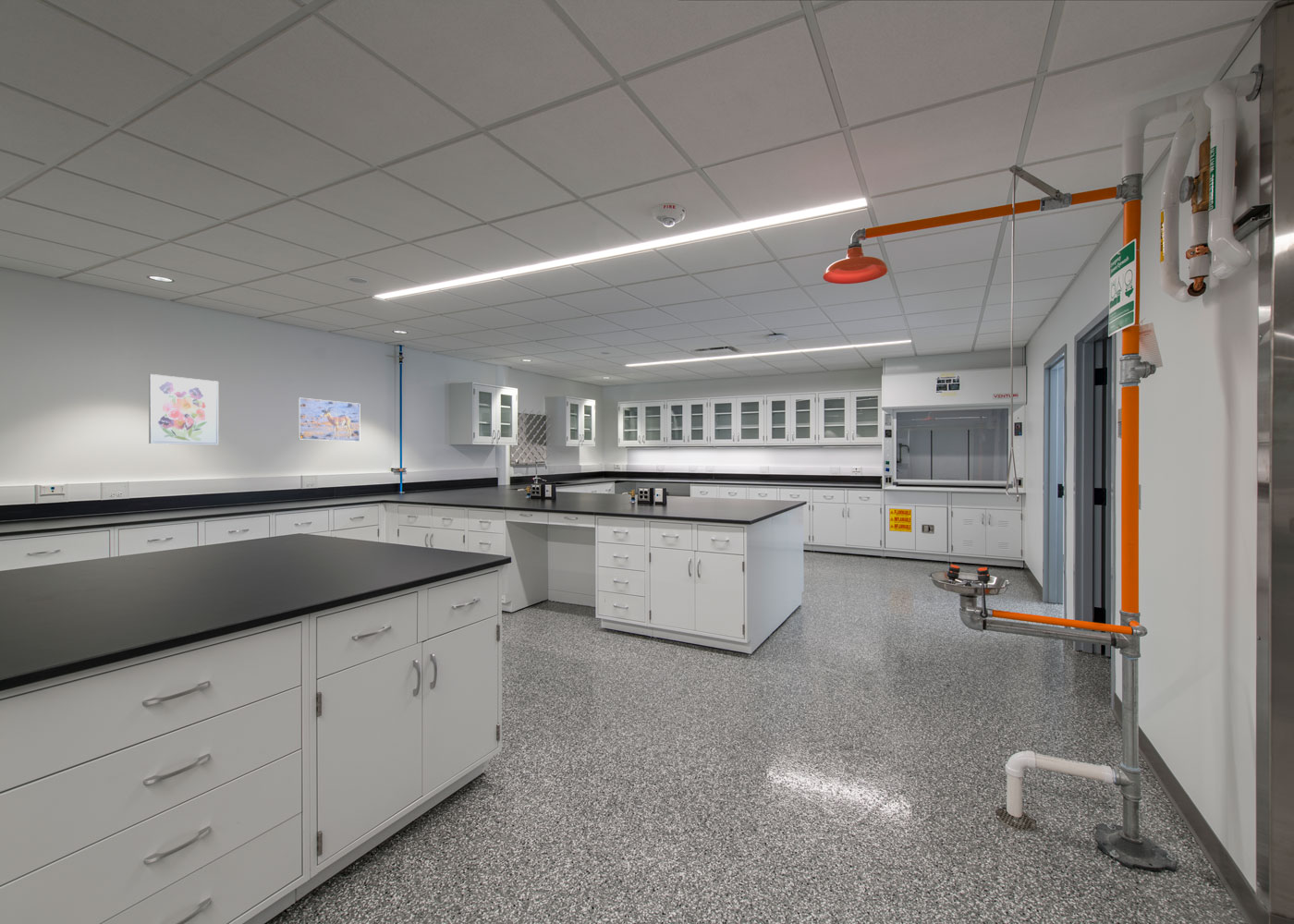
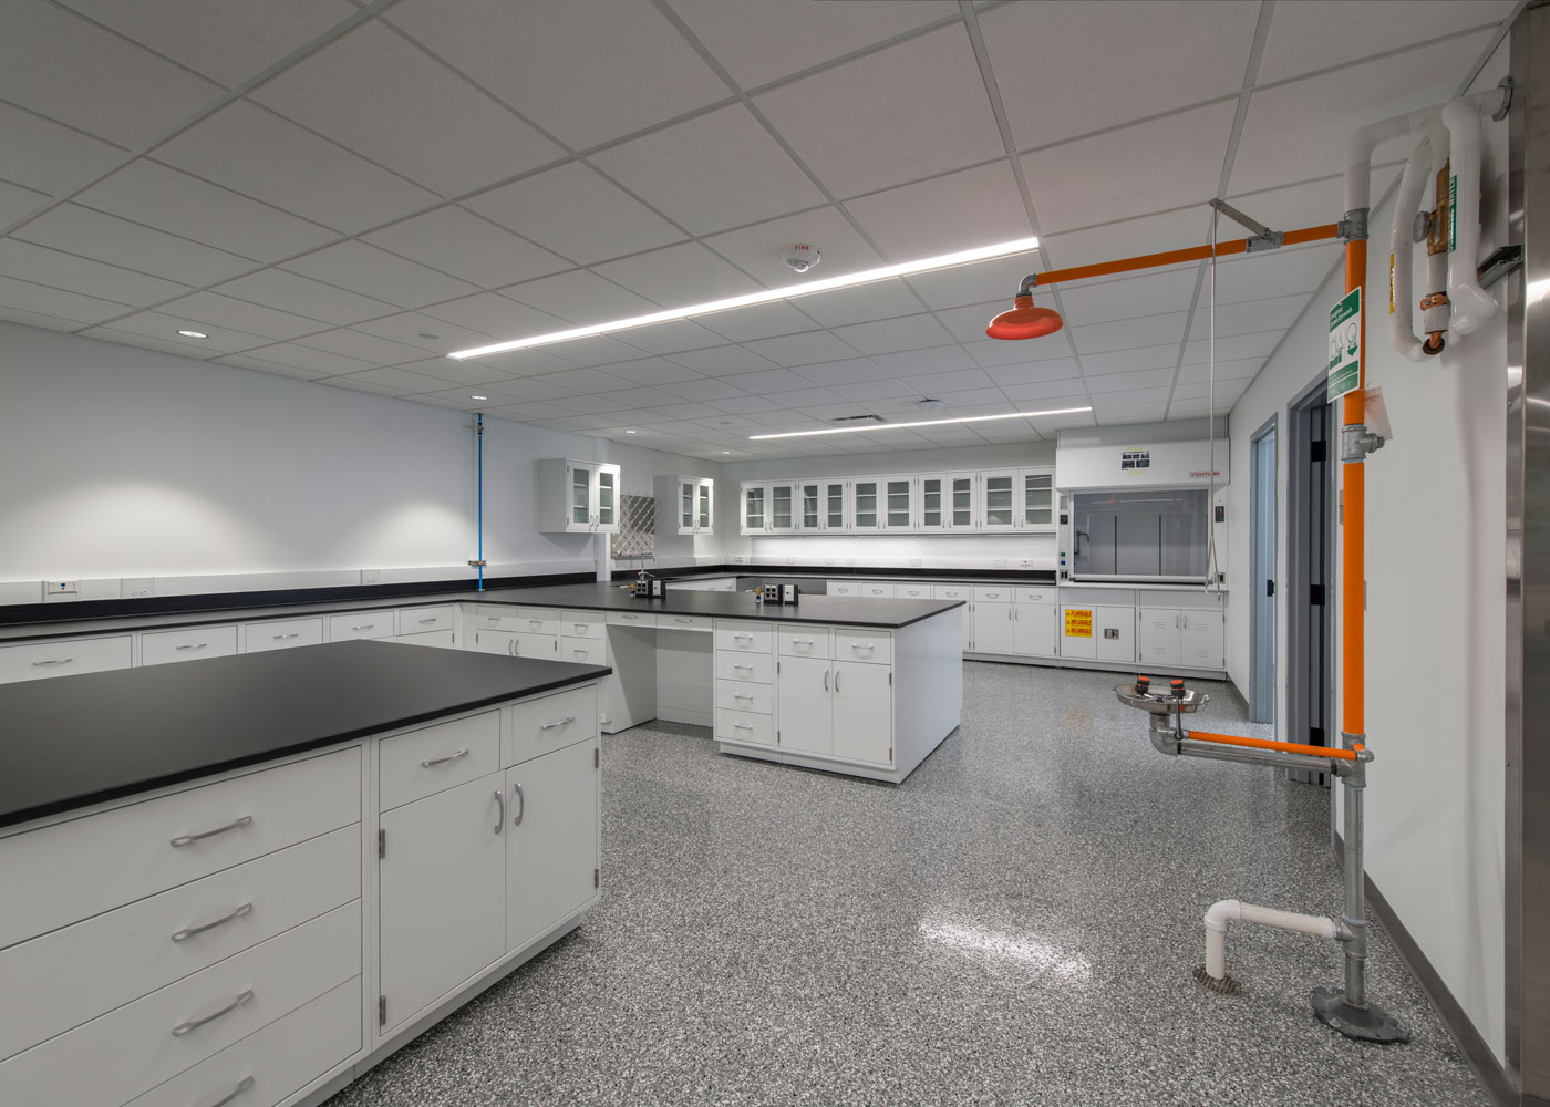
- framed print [297,397,360,443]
- wall art [148,373,219,446]
